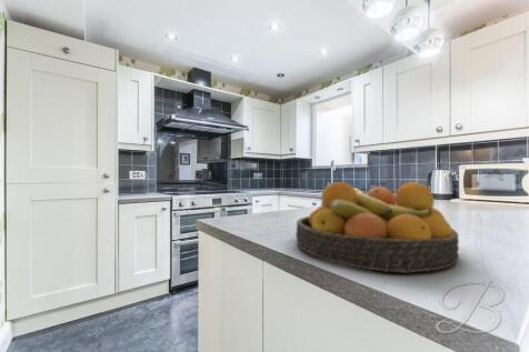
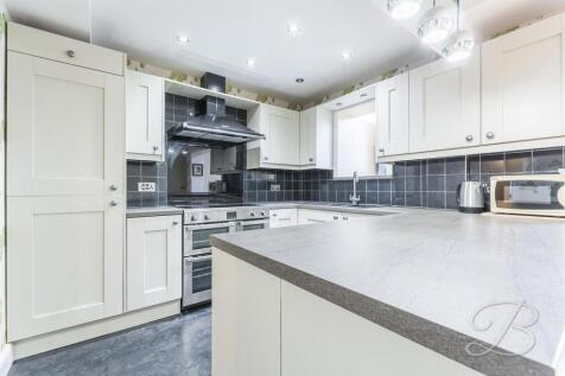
- fruit bowl [295,181,460,274]
